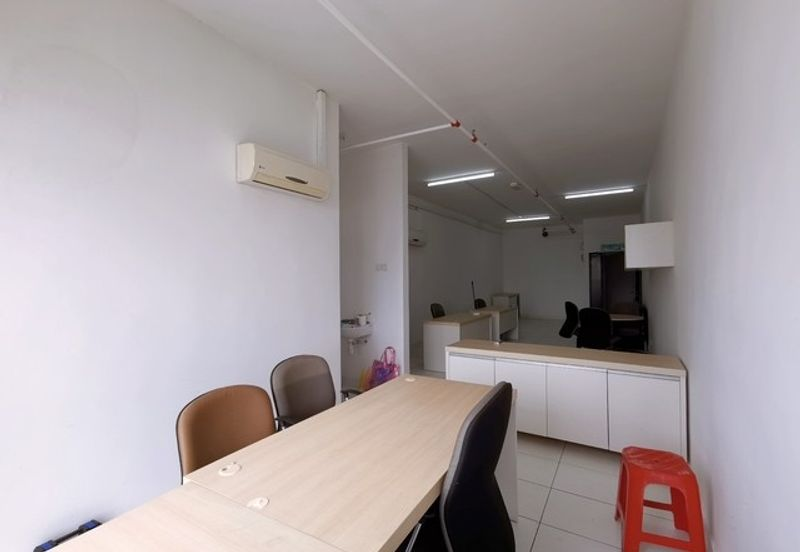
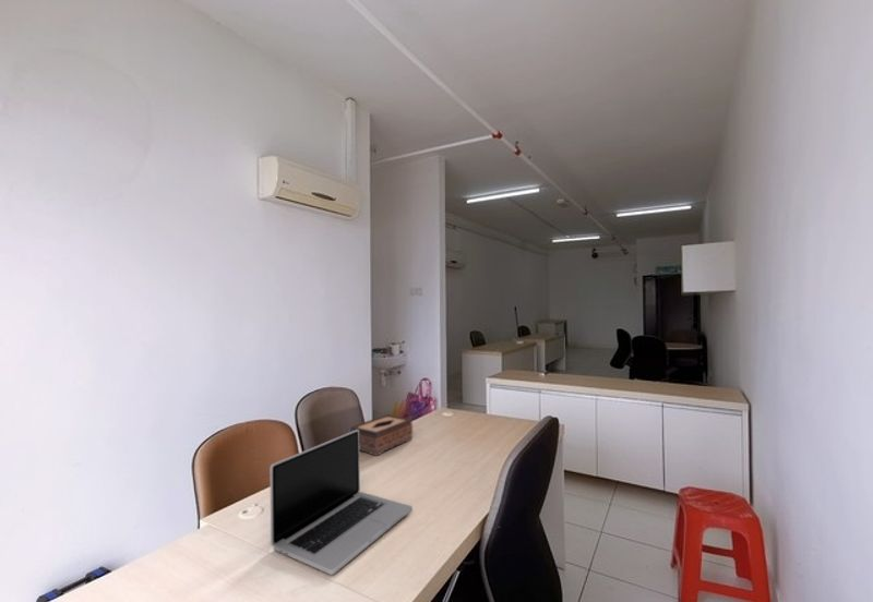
+ laptop [268,430,412,576]
+ tissue box [350,413,414,457]
